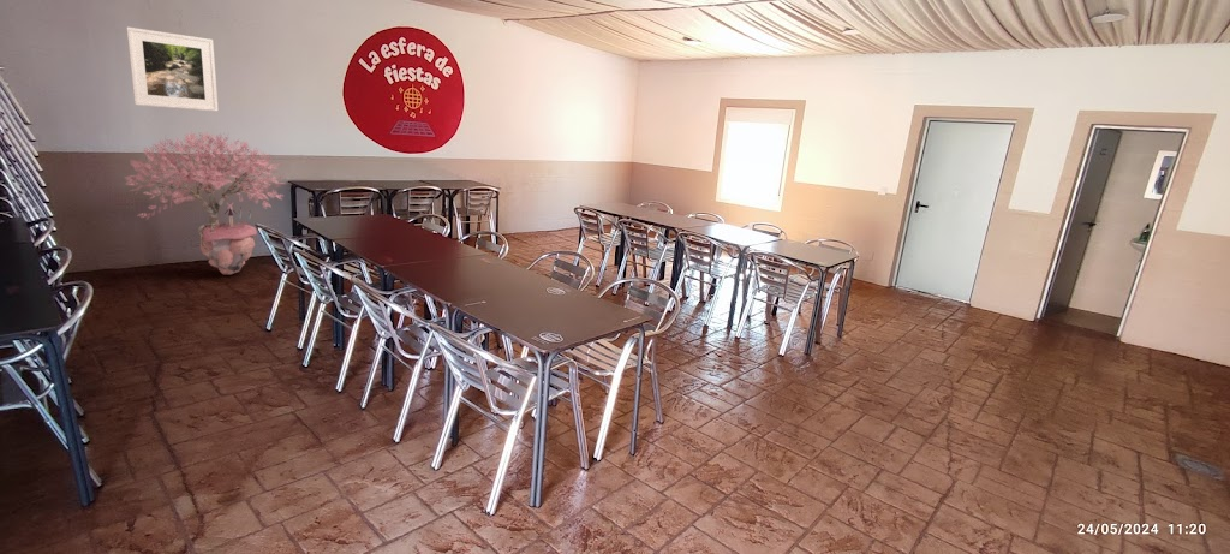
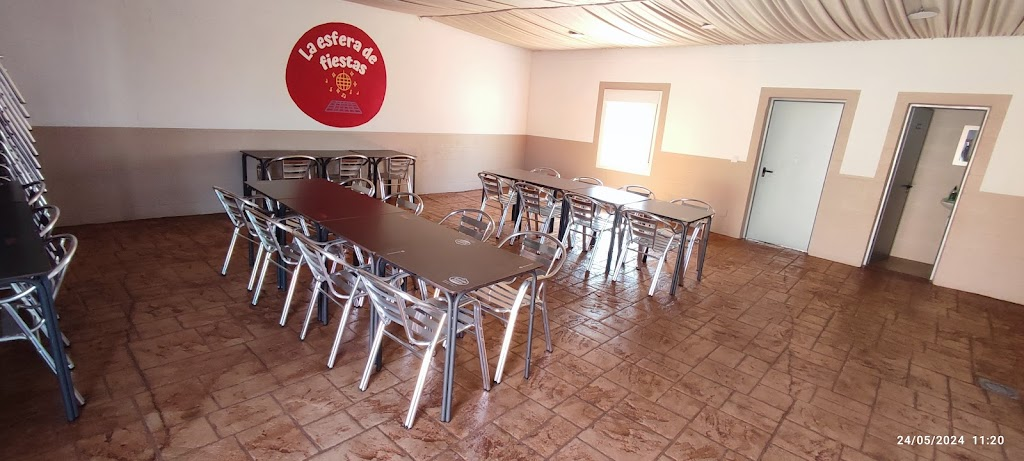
- potted tree [124,131,288,275]
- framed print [126,26,219,112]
